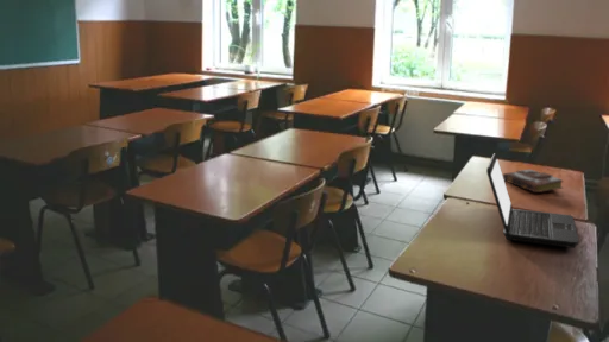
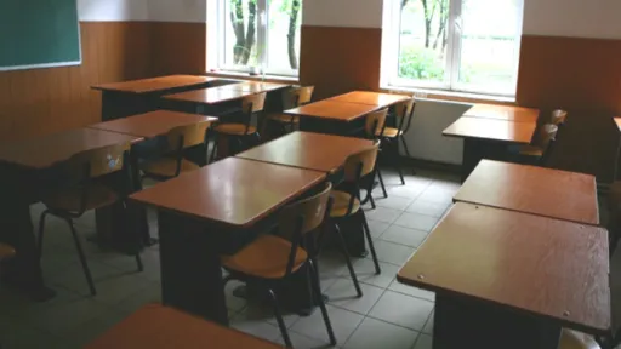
- book [502,169,565,194]
- laptop [485,152,580,249]
